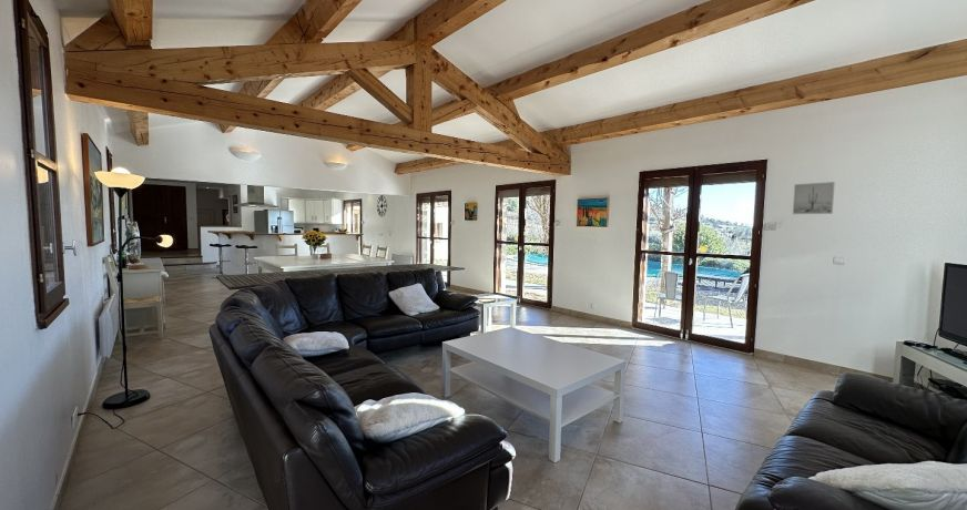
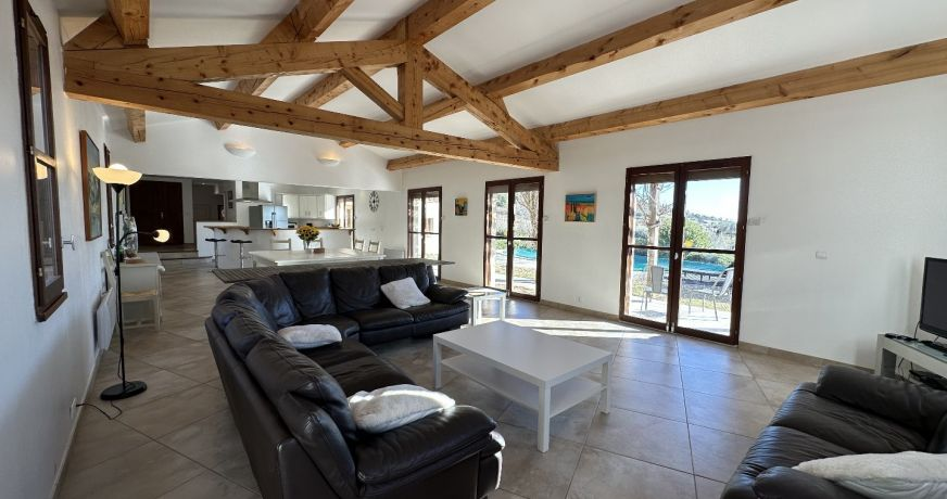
- wall art [792,181,836,215]
